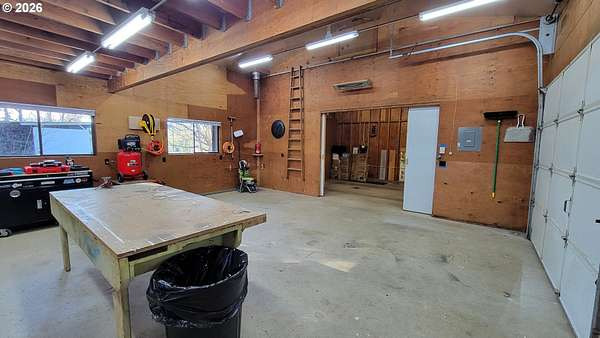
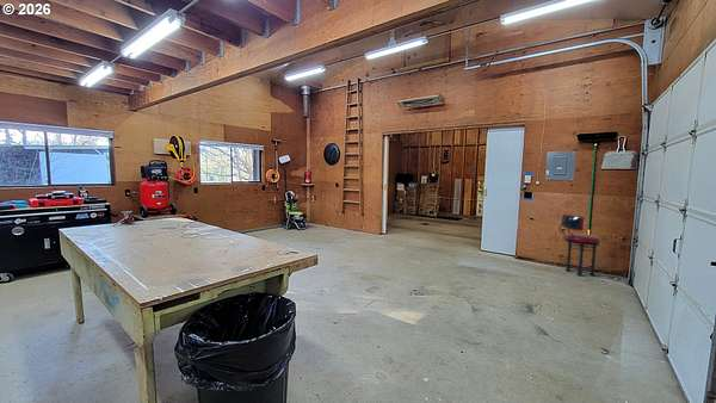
+ stool [558,213,601,278]
